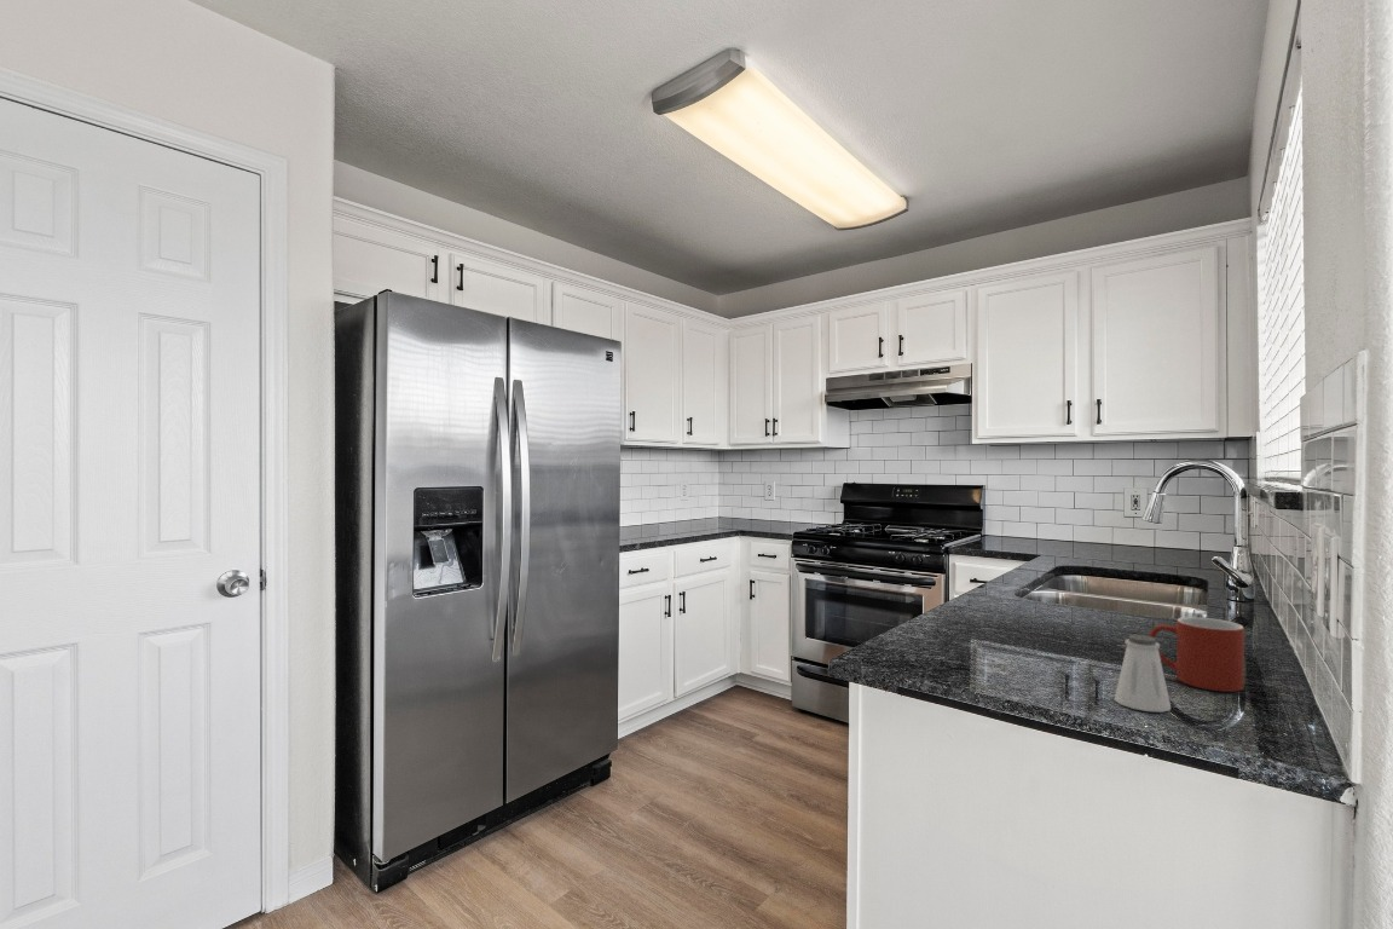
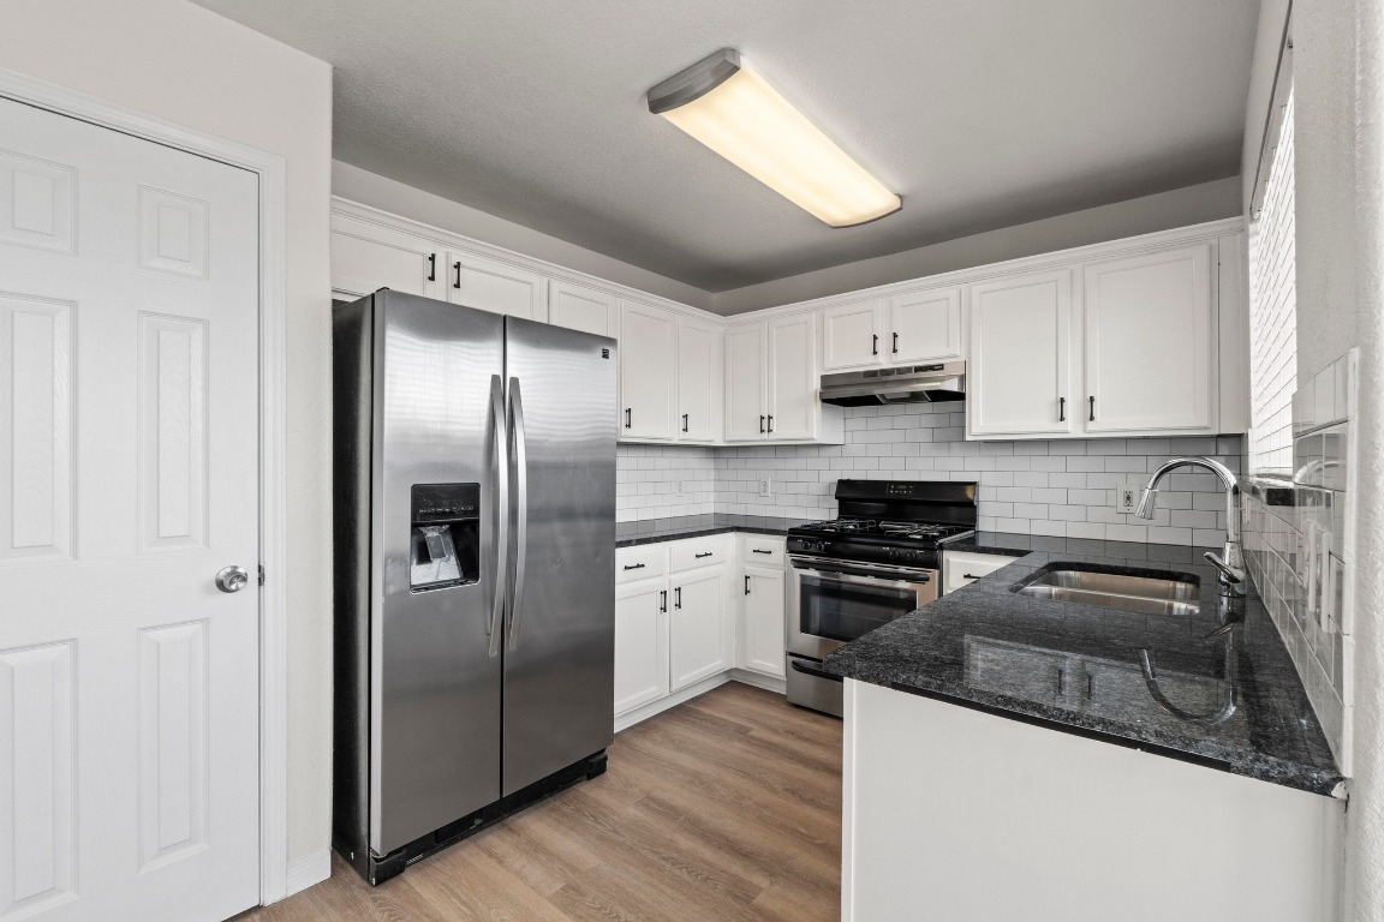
- saltshaker [1112,634,1172,714]
- mug [1148,616,1245,693]
